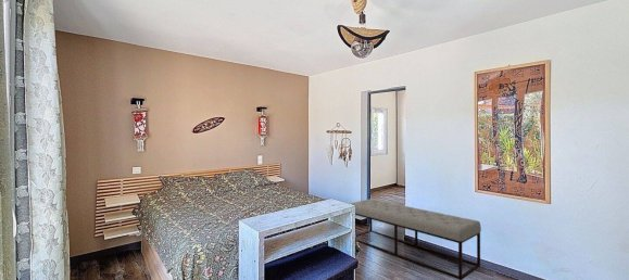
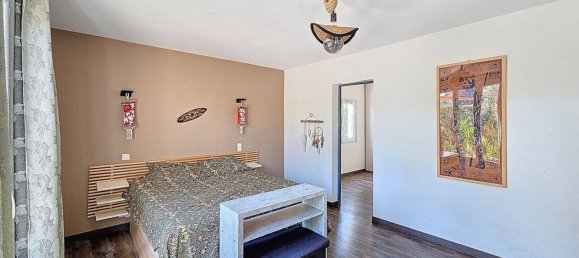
- bench [349,198,482,280]
